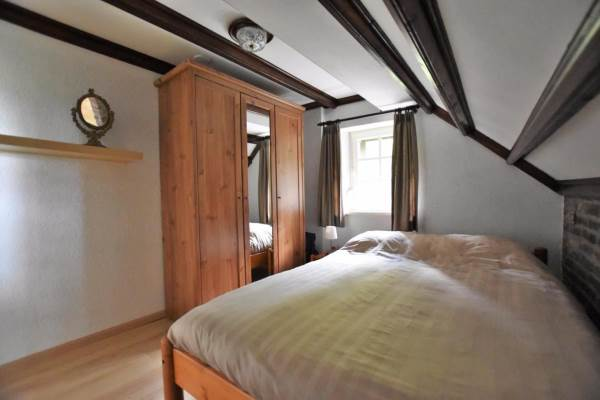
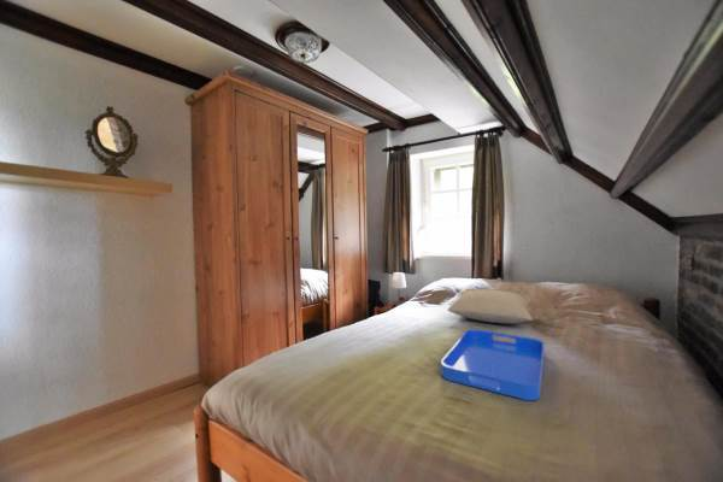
+ serving tray [440,329,546,401]
+ pillow [447,287,534,325]
